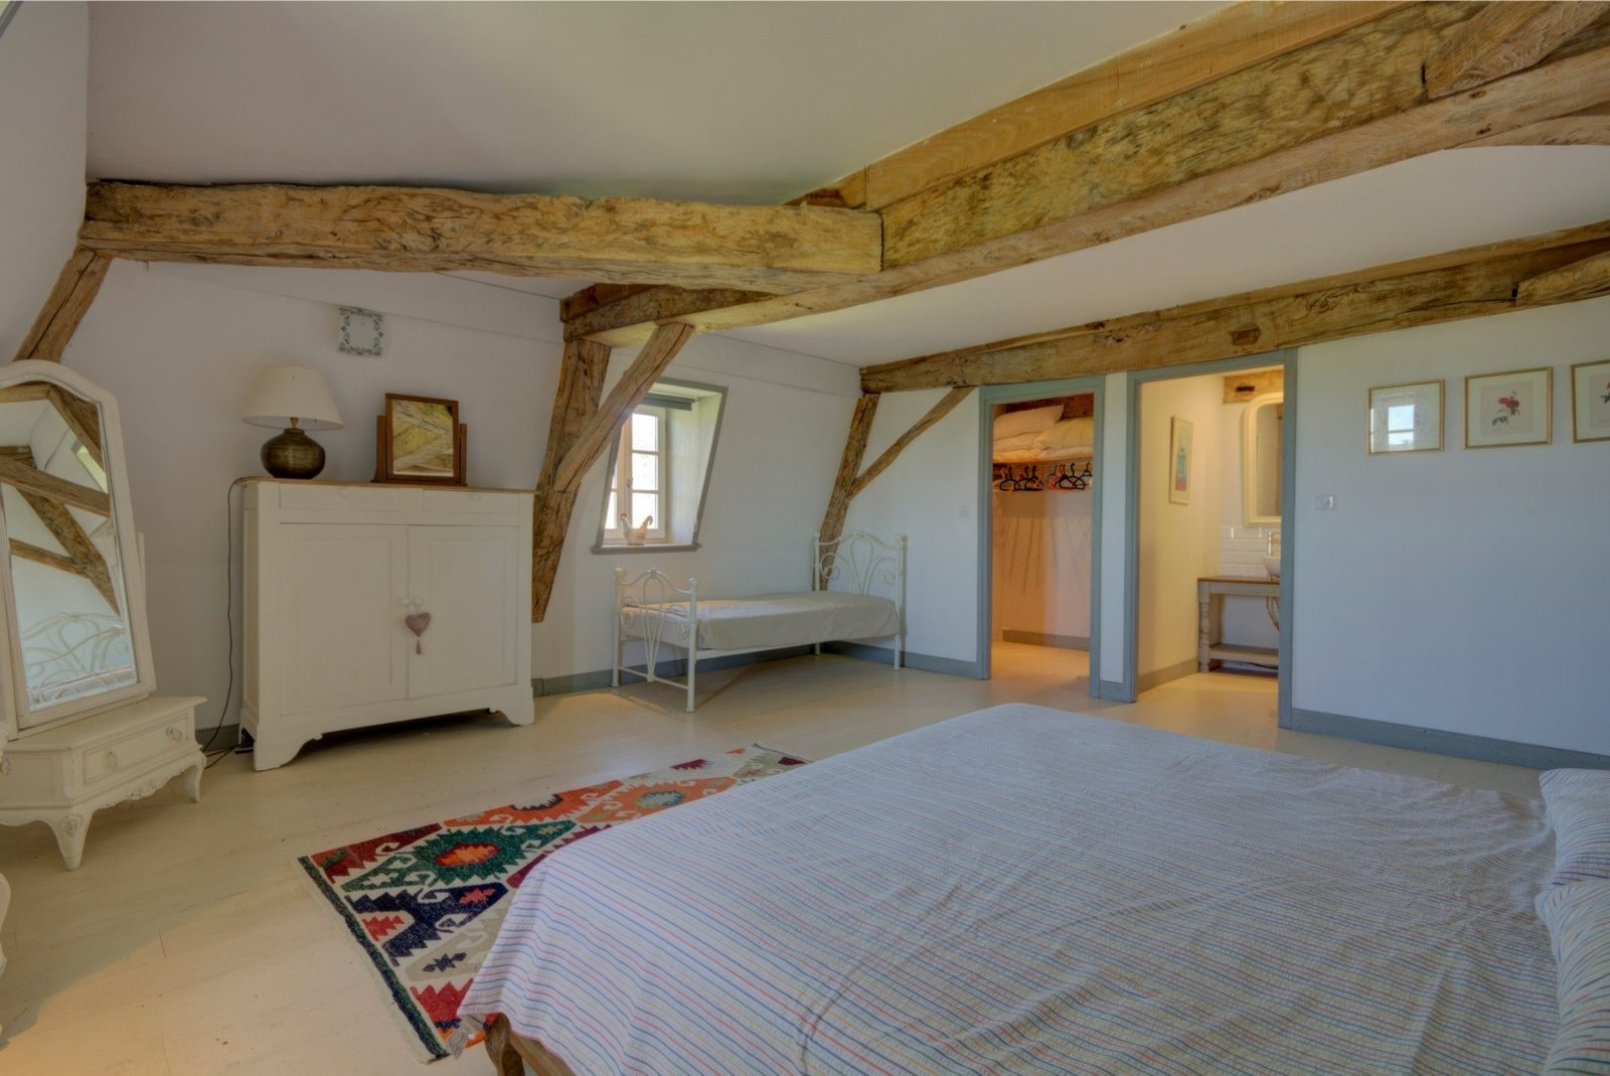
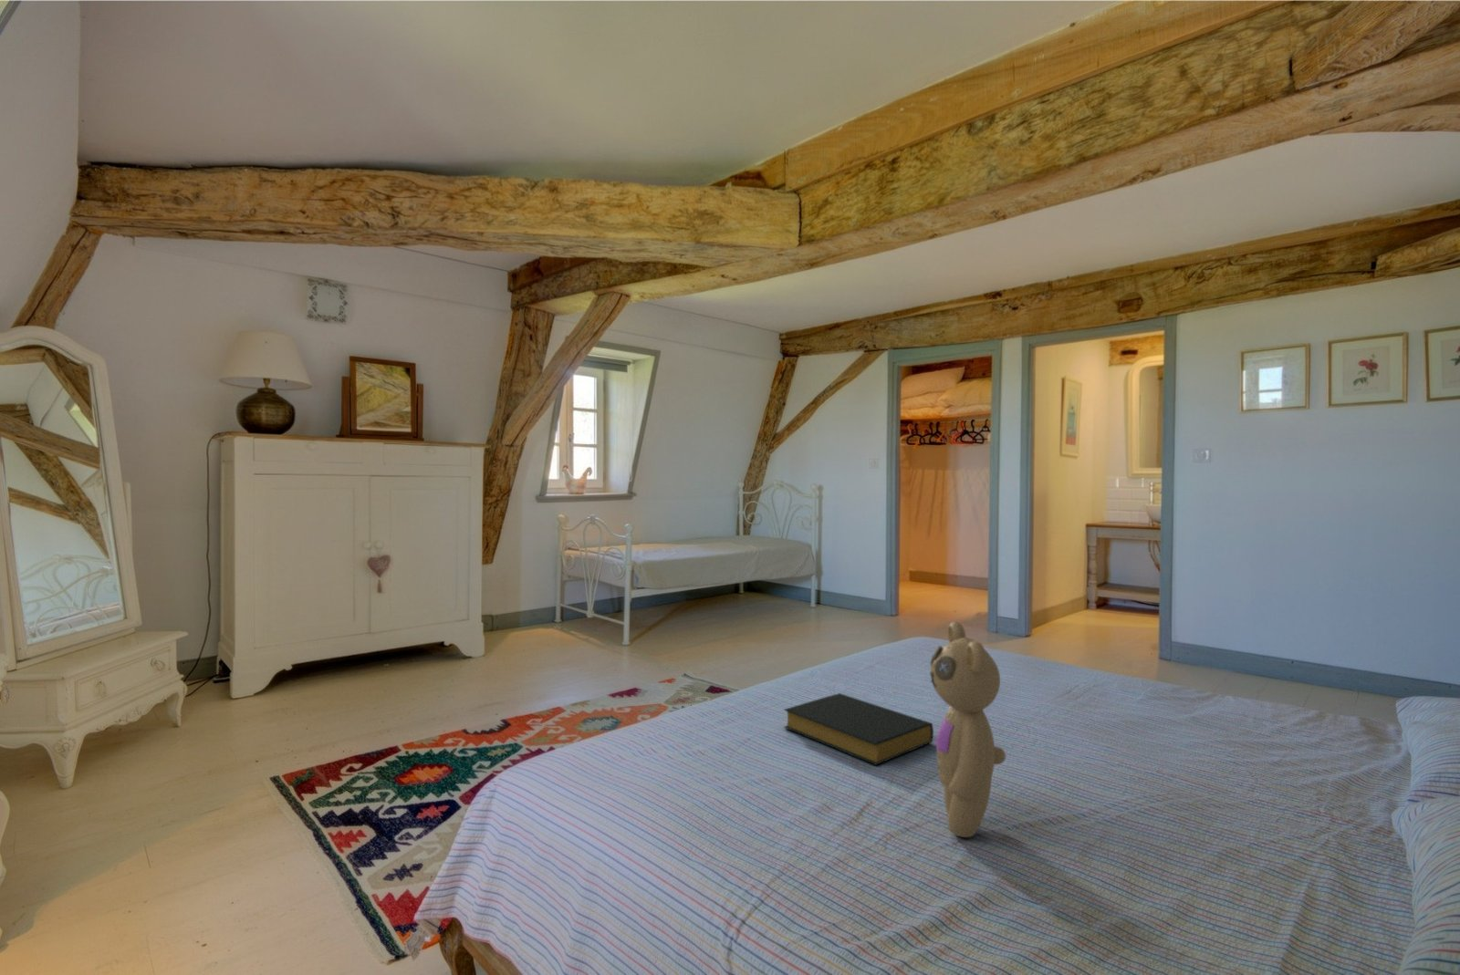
+ hardback book [783,692,934,766]
+ teddy bear [929,620,1006,838]
